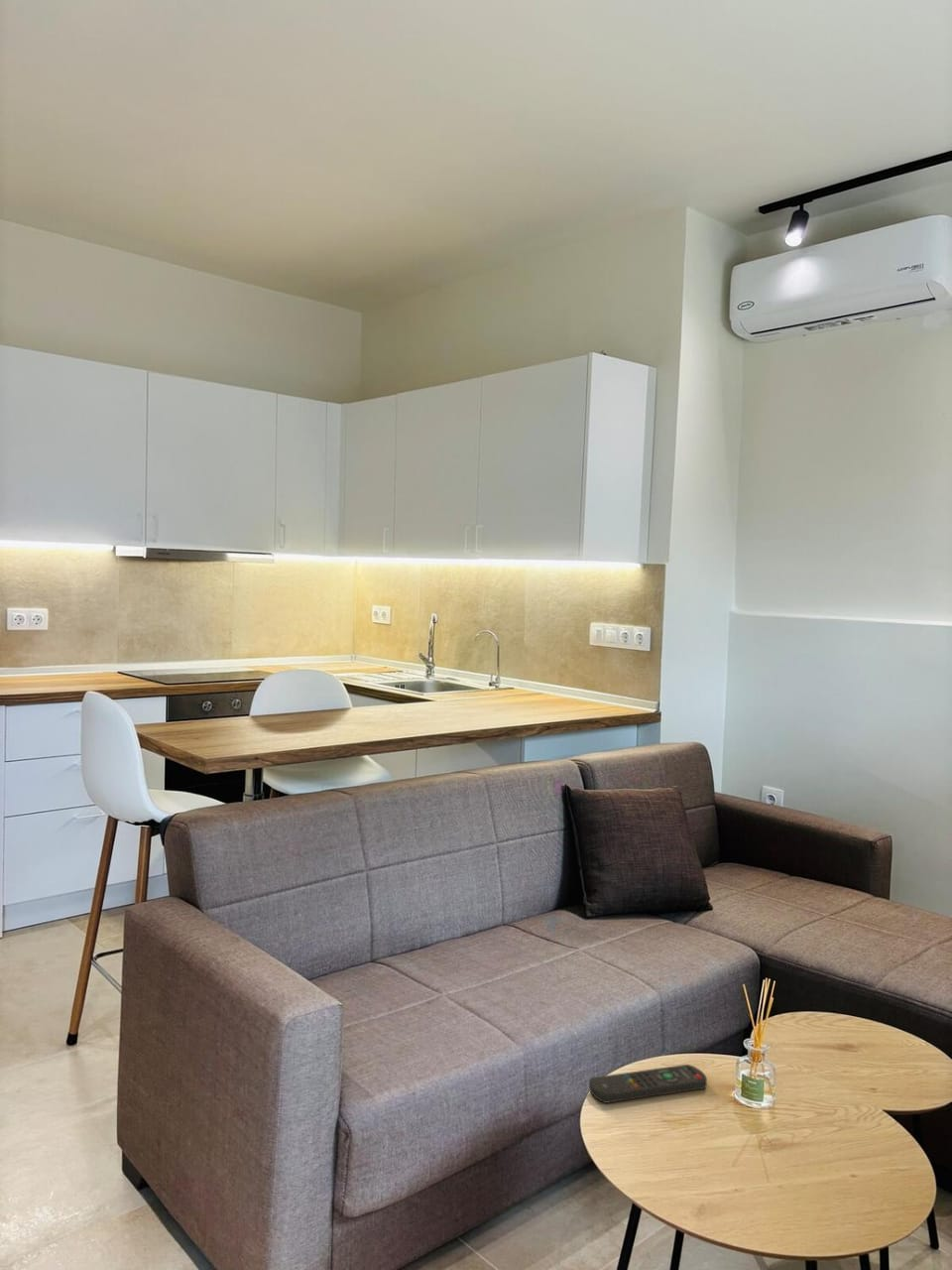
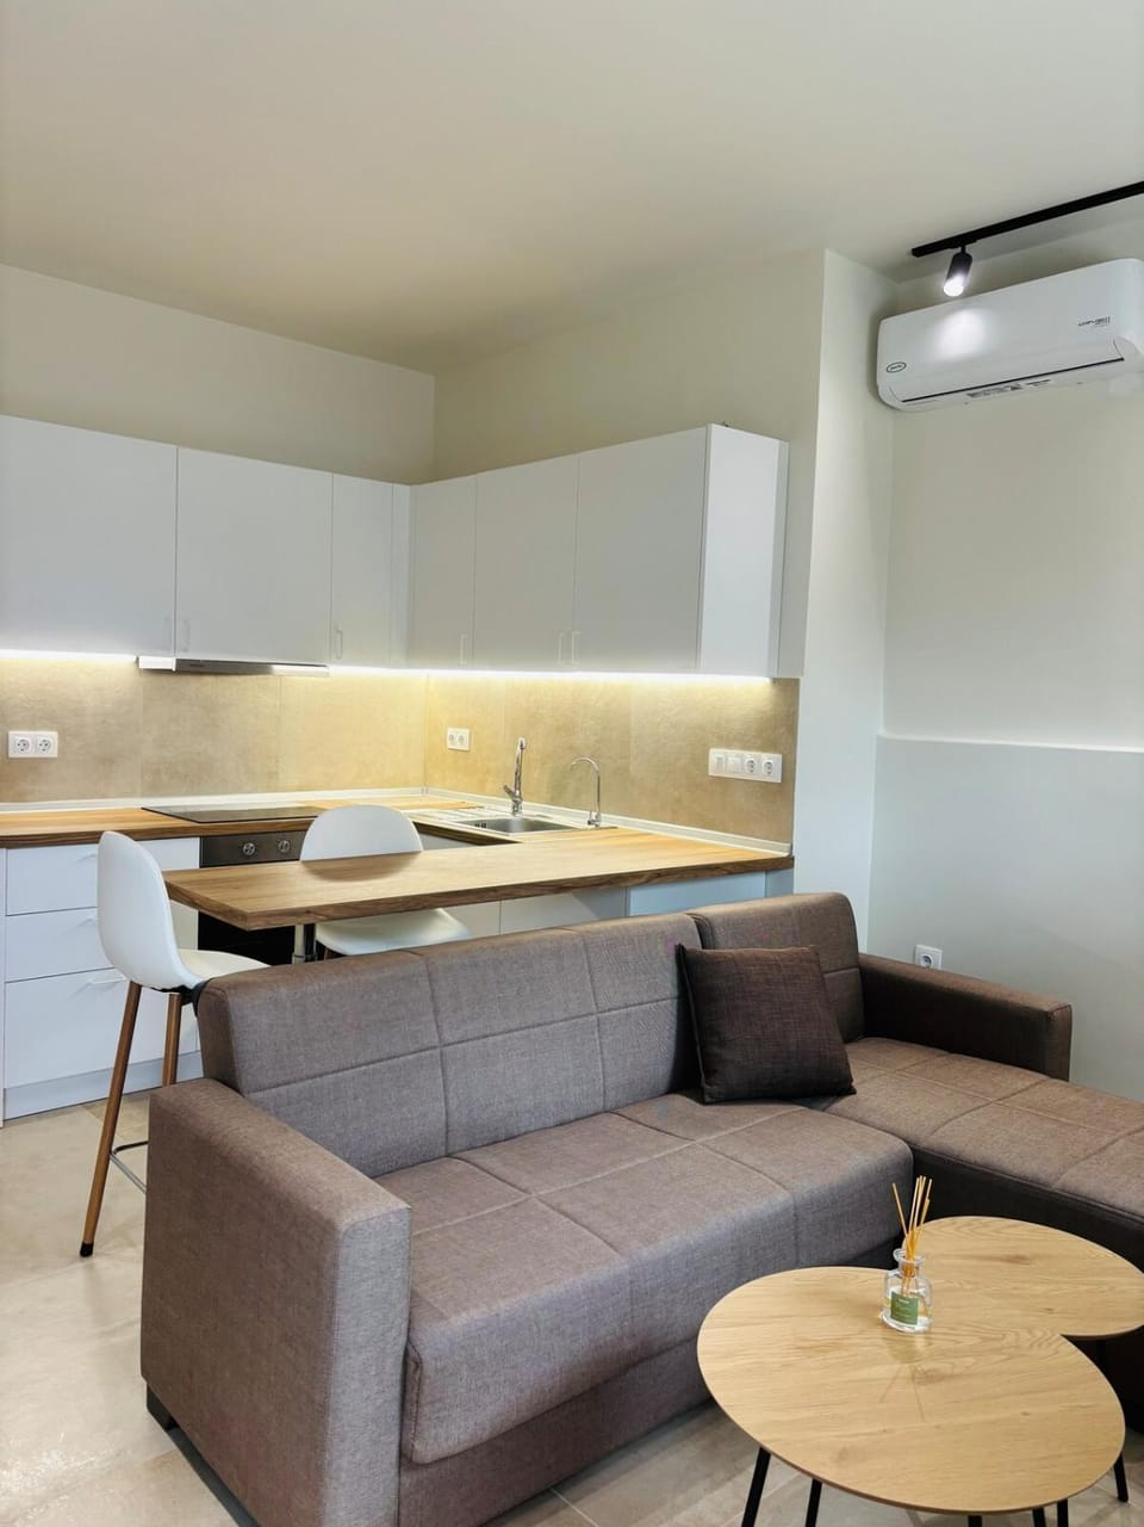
- remote control [588,1064,708,1104]
